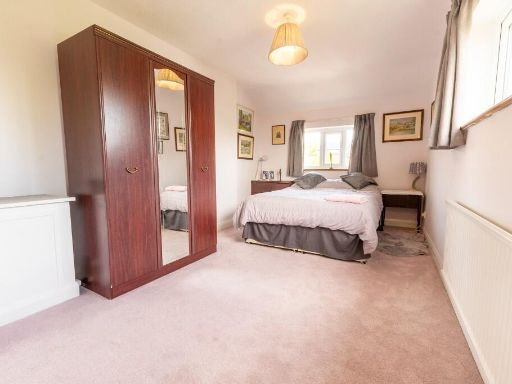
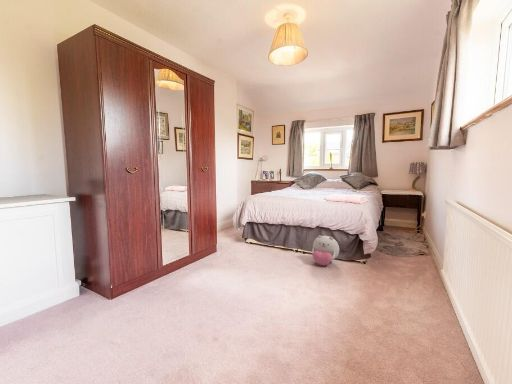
+ plush toy [311,234,340,267]
